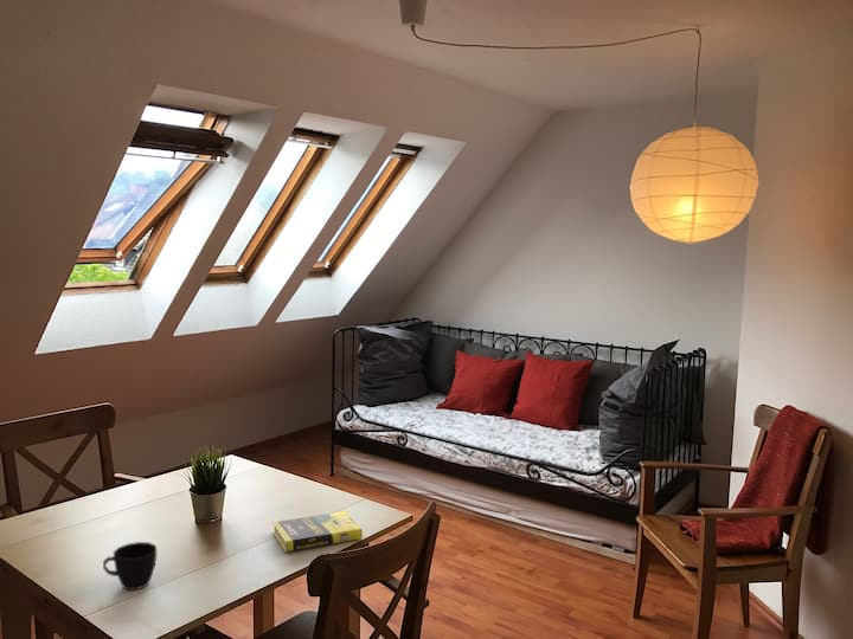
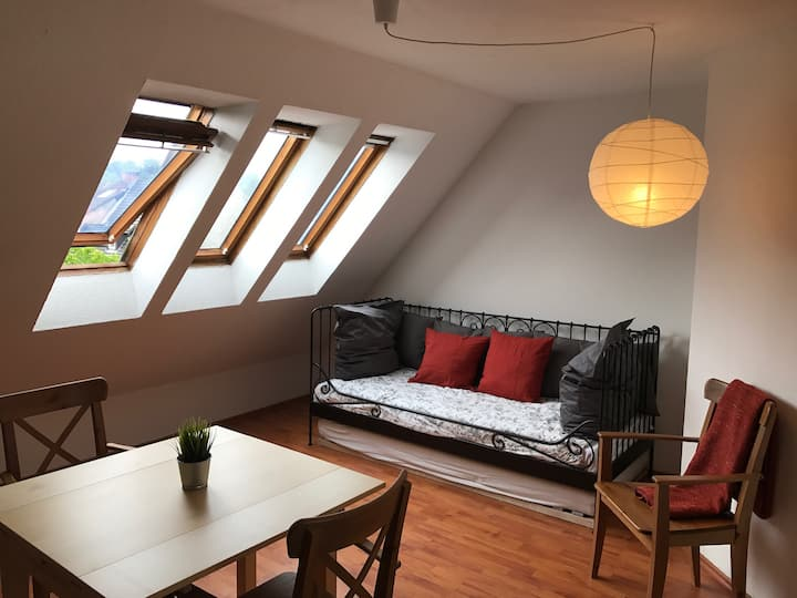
- cup [102,541,158,592]
- book [271,510,364,553]
